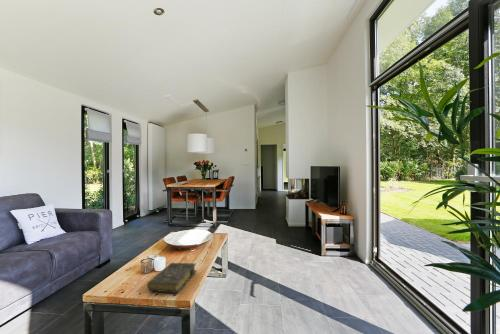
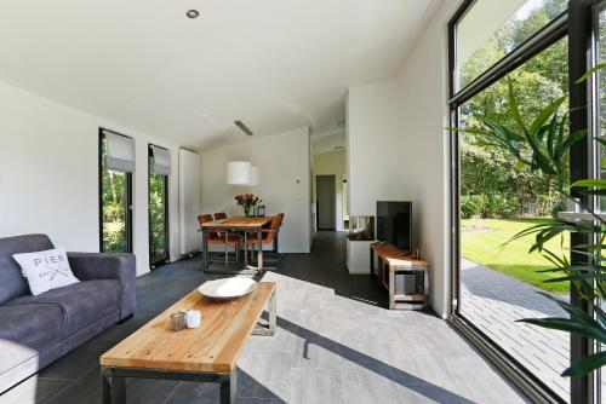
- book [146,262,198,294]
